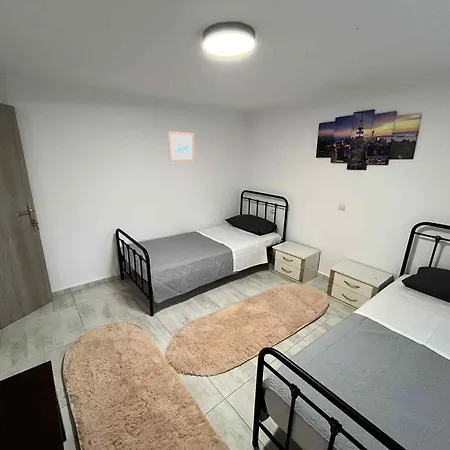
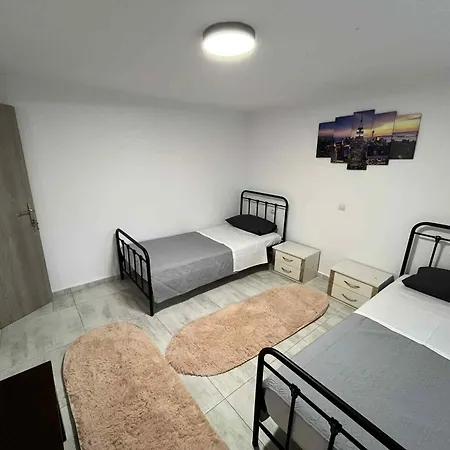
- wall art [167,130,196,163]
